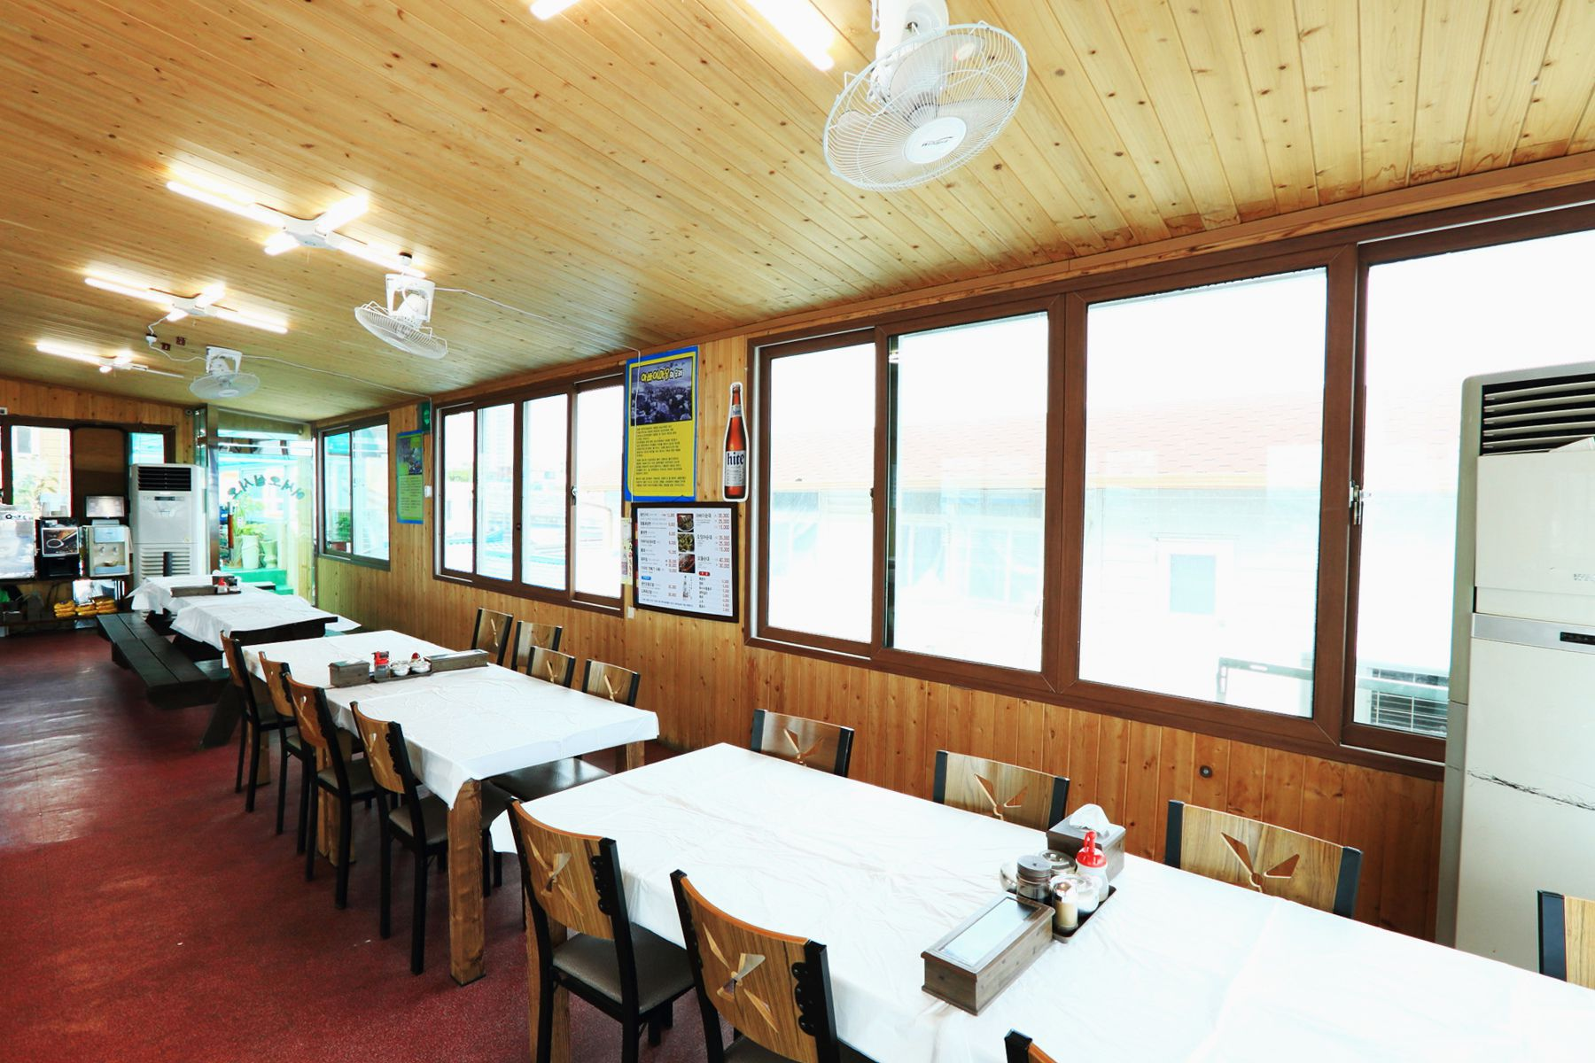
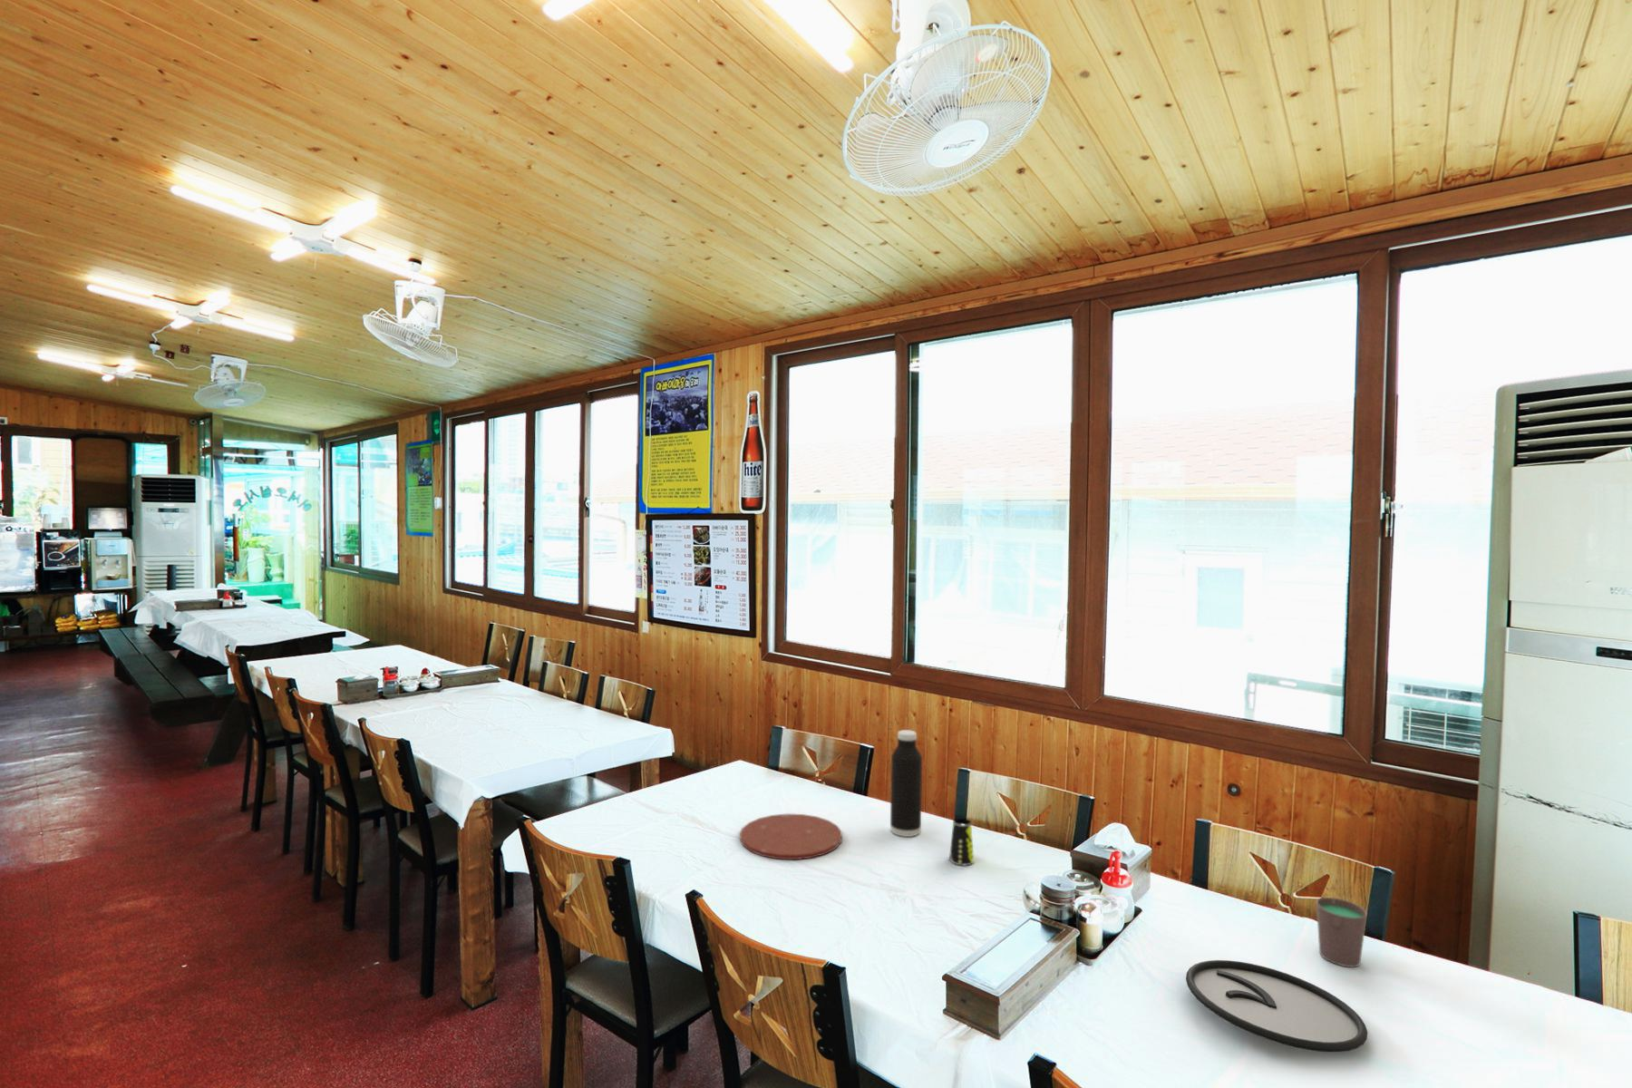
+ water bottle [889,729,923,838]
+ plate [1185,959,1368,1053]
+ plate [739,814,843,861]
+ cup [948,817,975,866]
+ cup [1315,896,1368,968]
